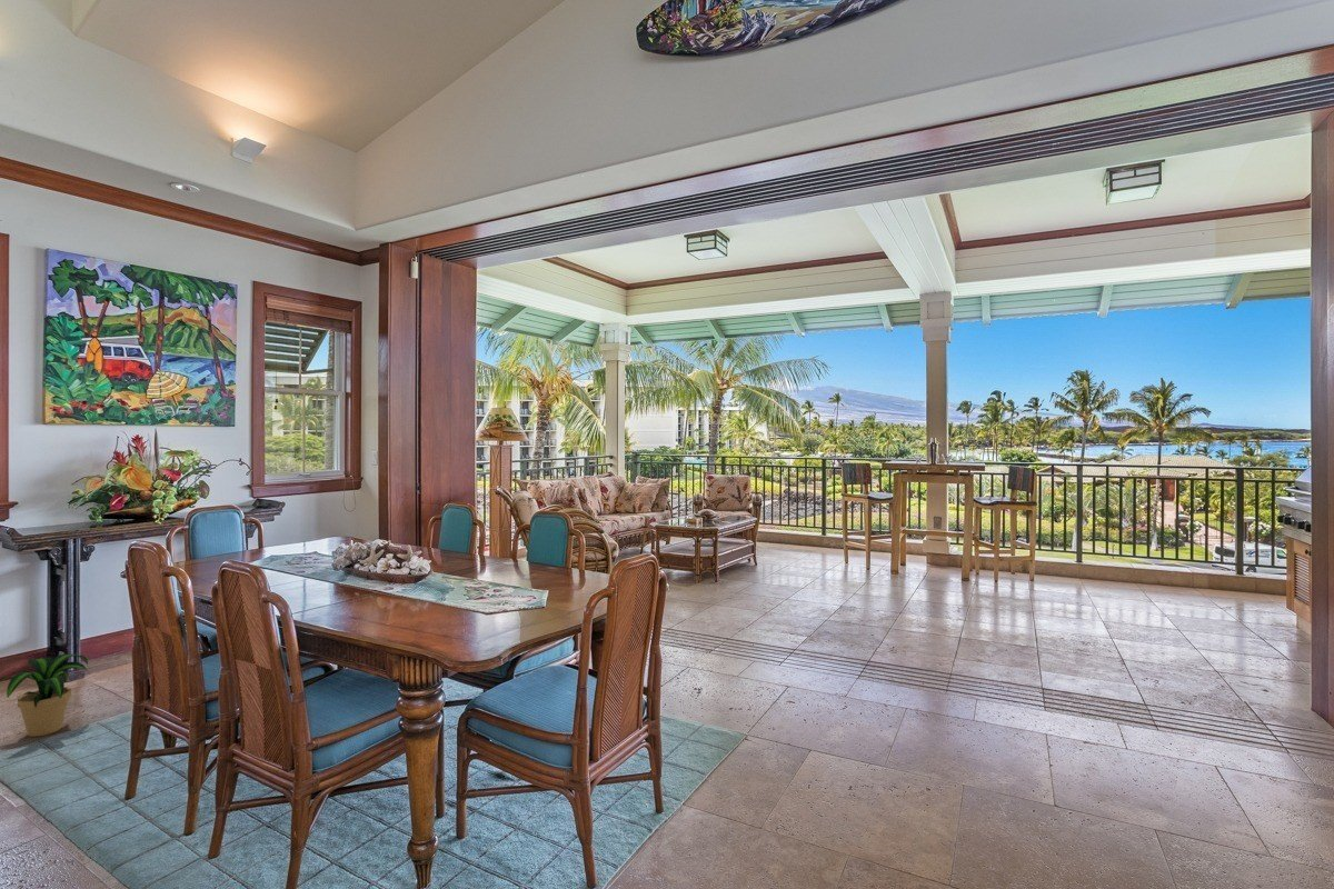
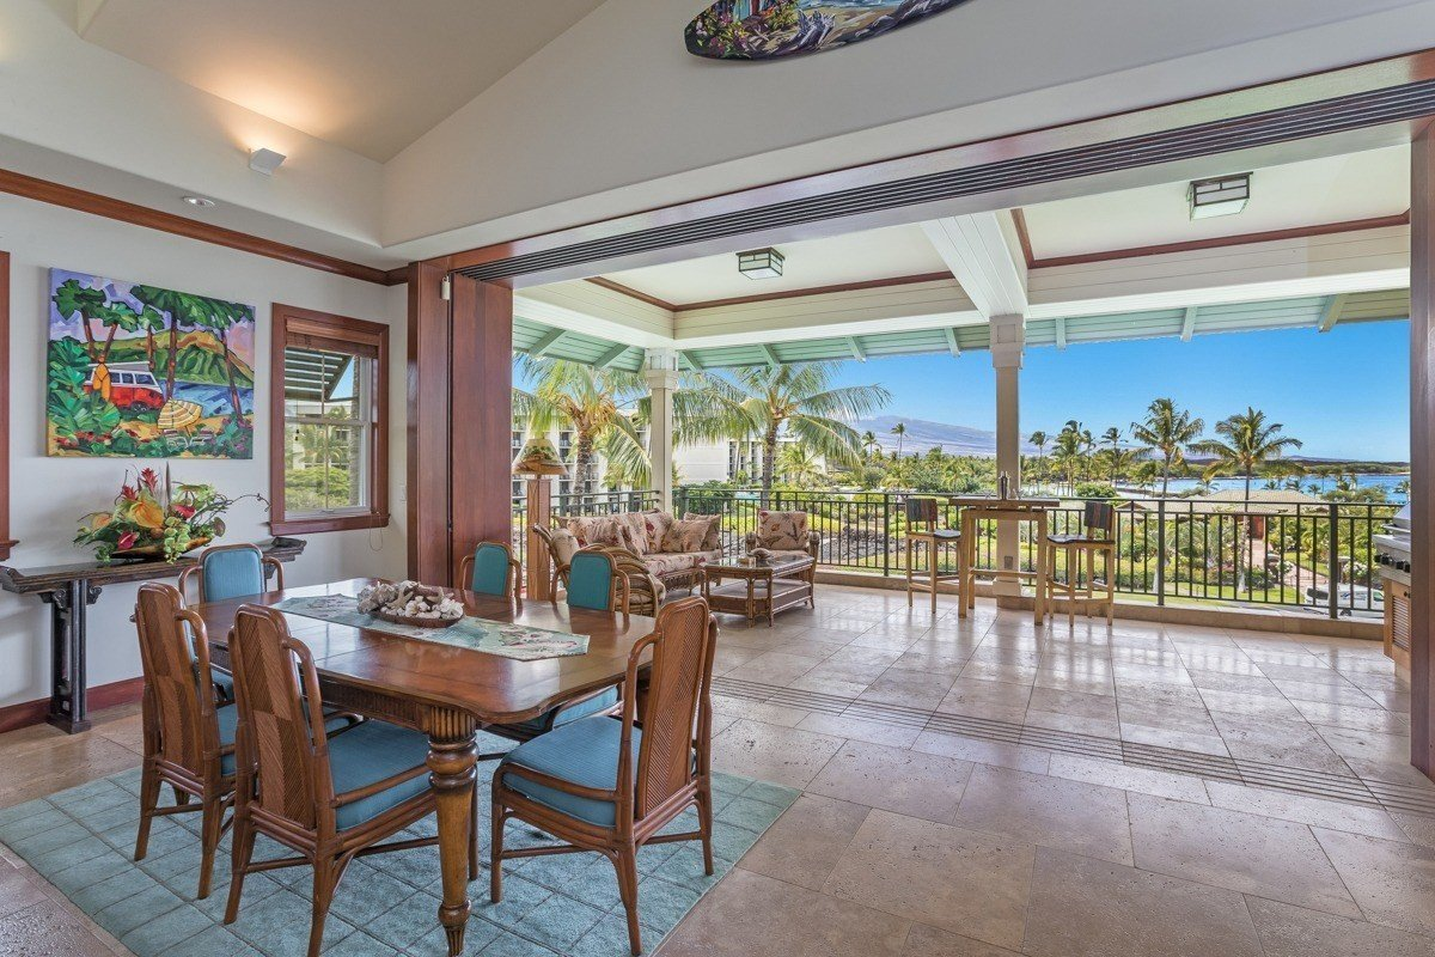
- potted plant [0,652,91,738]
